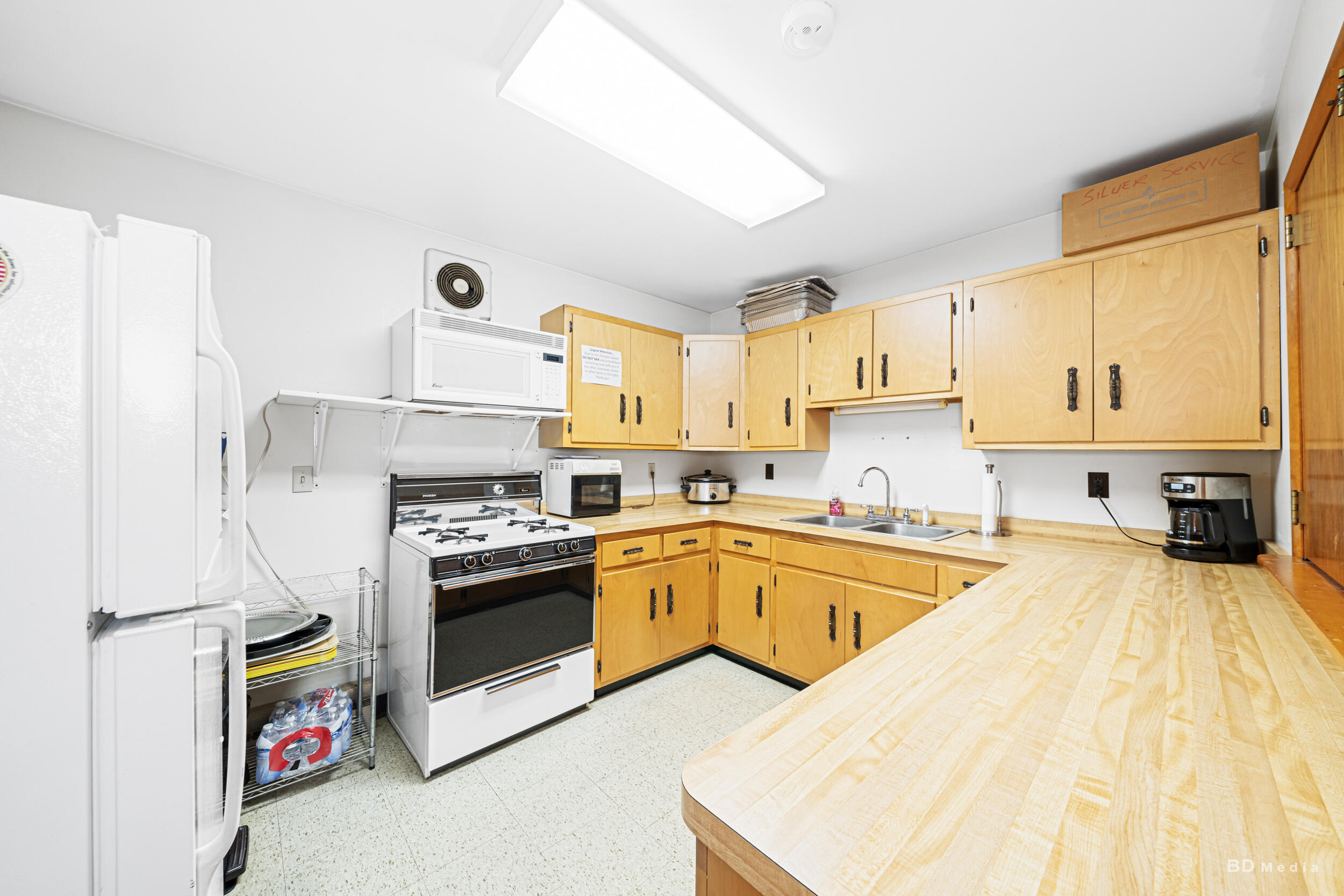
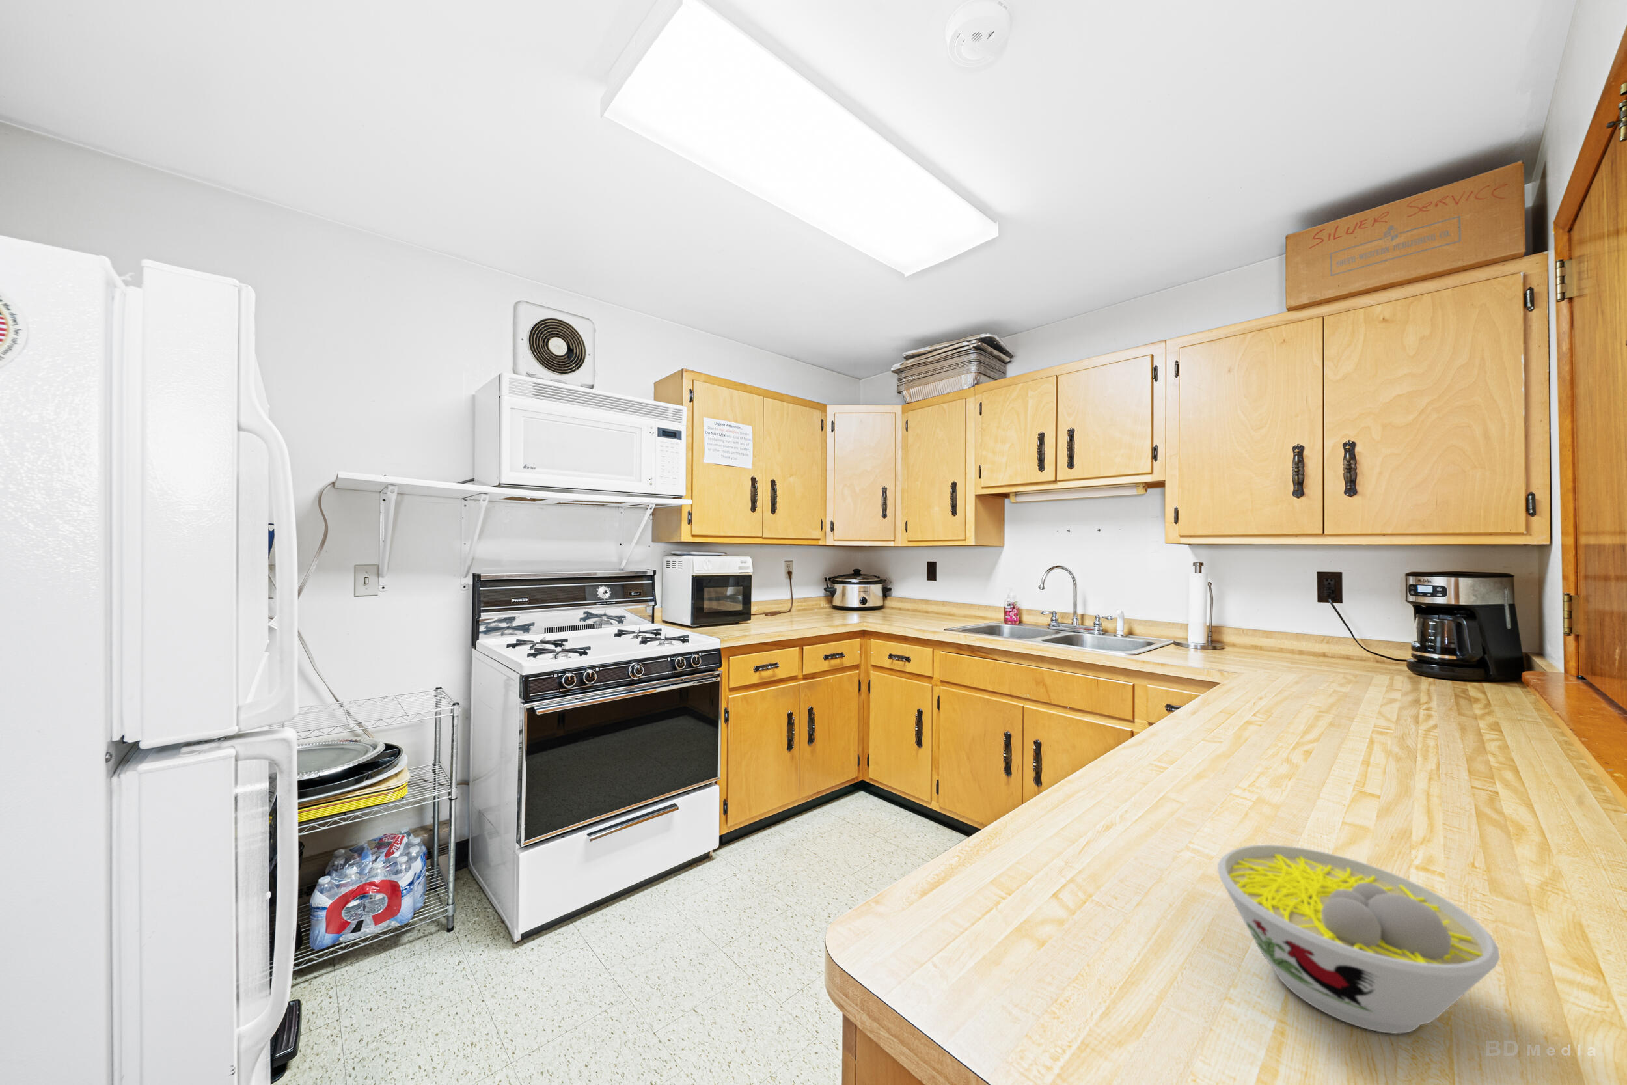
+ bowl [1217,844,1501,1034]
